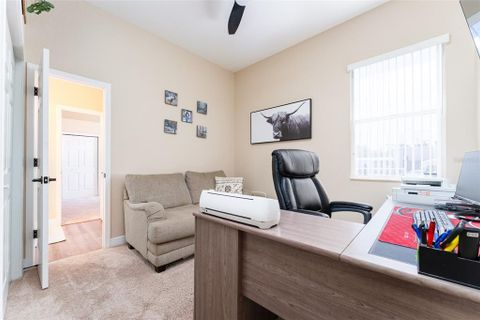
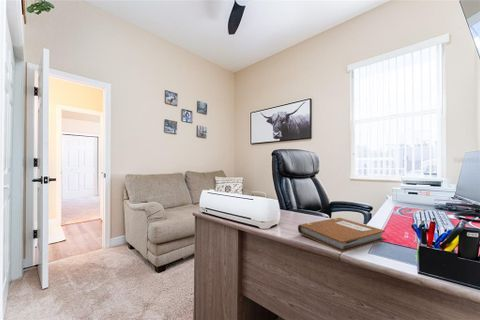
+ notebook [297,217,386,253]
